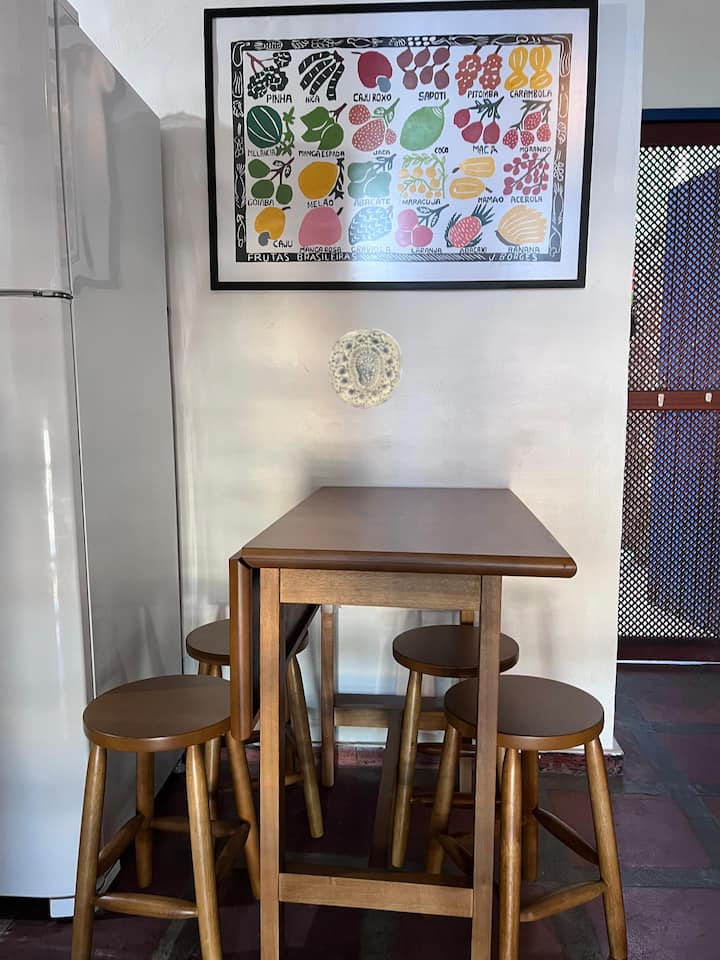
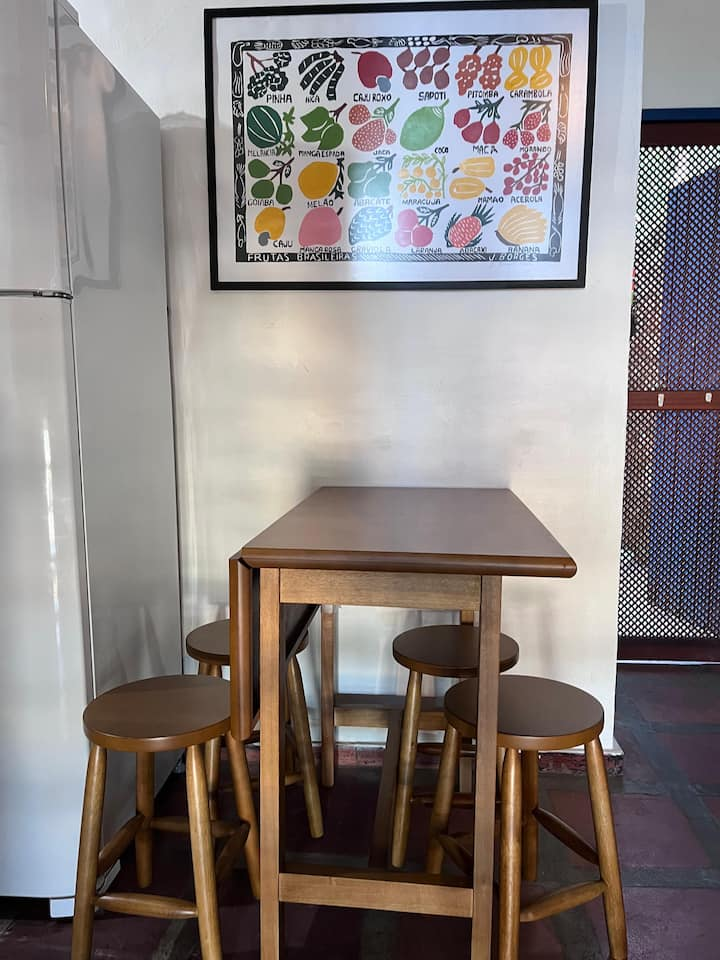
- decorative plate [327,328,403,409]
